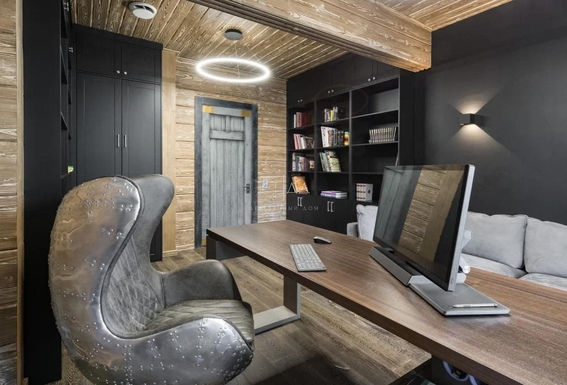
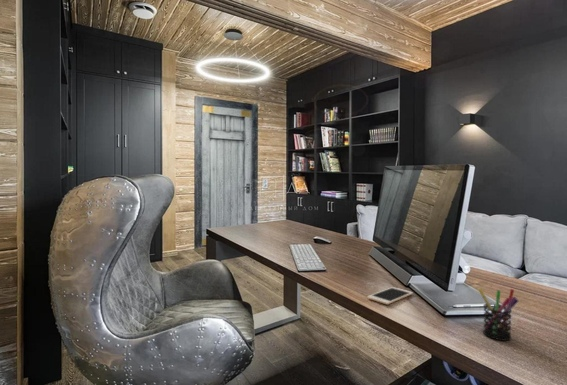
+ cell phone [366,286,414,306]
+ pen holder [477,288,519,342]
